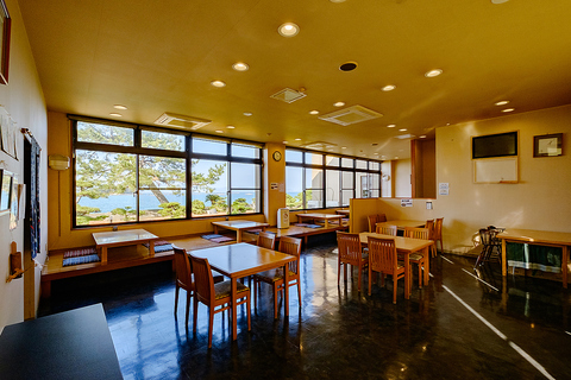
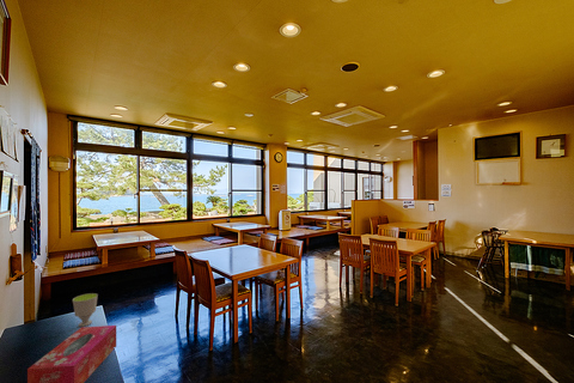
+ cup [72,292,99,328]
+ tissue box [26,324,117,383]
